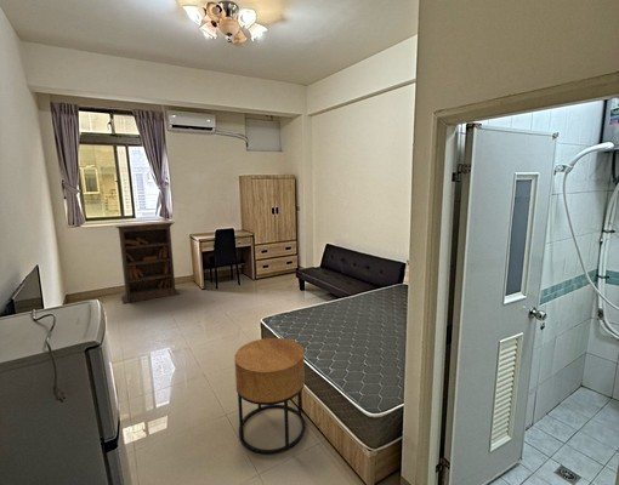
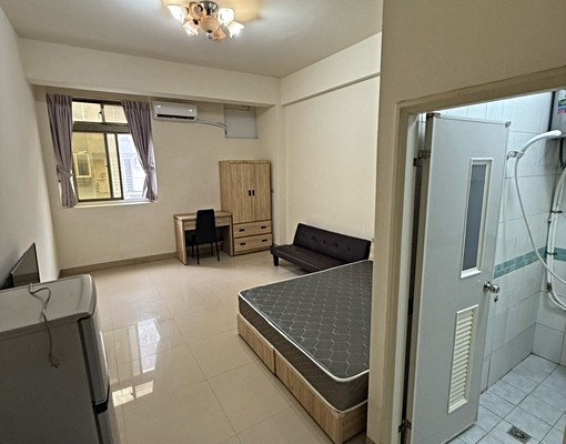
- side table [233,337,306,456]
- bookcase [112,219,181,304]
